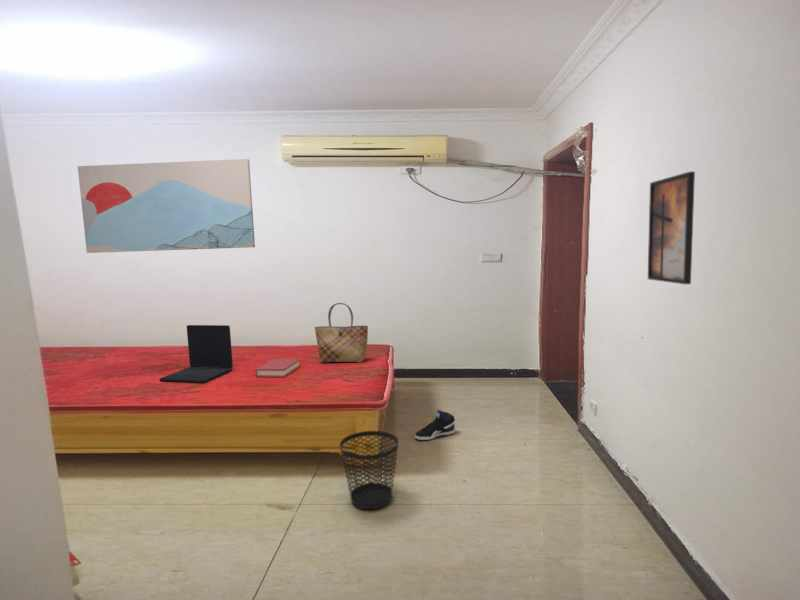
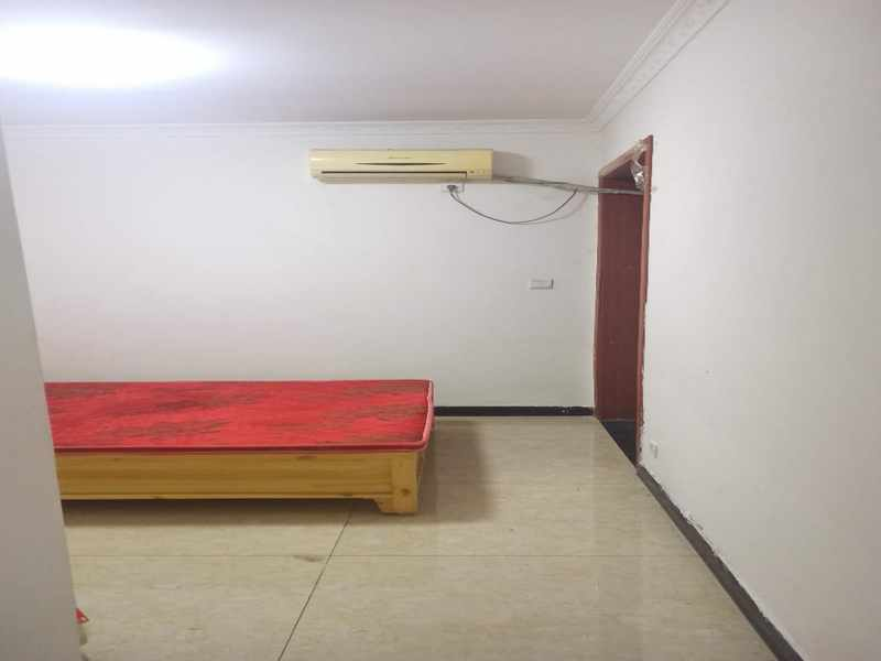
- wastebasket [339,430,399,510]
- laptop [159,324,234,384]
- wall art [77,158,256,254]
- hardback book [254,358,301,378]
- sneaker [414,409,456,441]
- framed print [647,170,696,285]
- tote bag [314,302,369,363]
